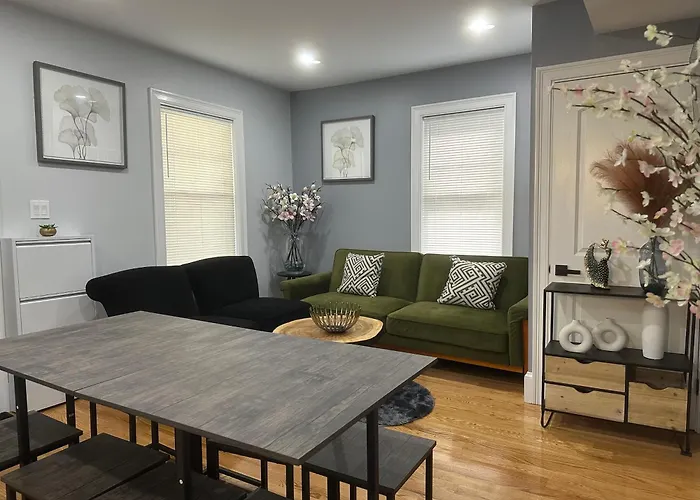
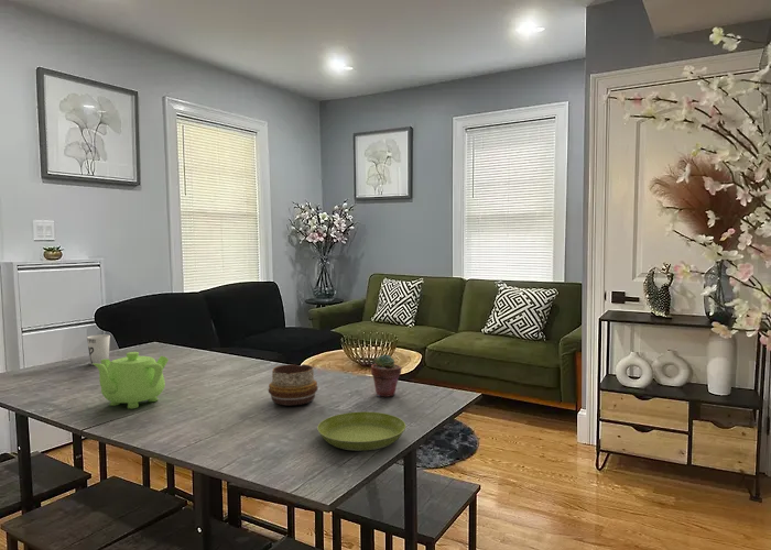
+ decorative bowl [268,363,319,407]
+ potted succulent [370,353,403,398]
+ cup [86,333,111,366]
+ saucer [316,410,406,452]
+ teapot [94,351,170,410]
